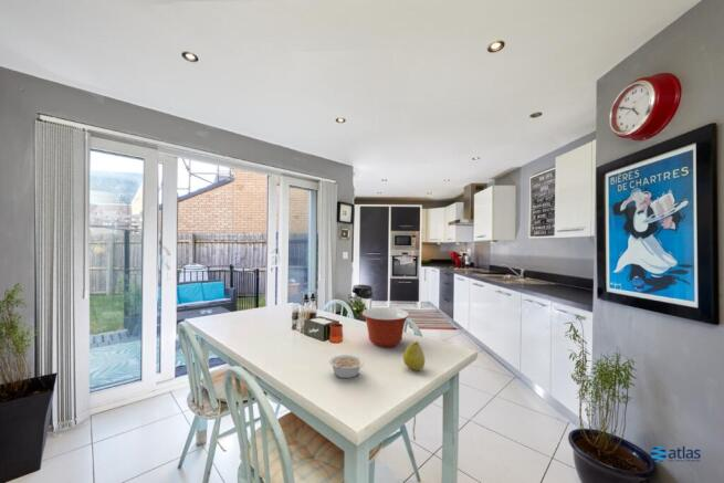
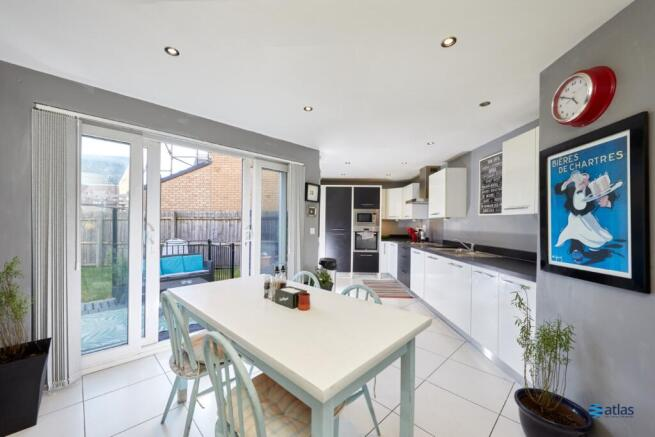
- fruit [402,339,426,372]
- mixing bowl [360,306,410,348]
- legume [328,354,365,379]
